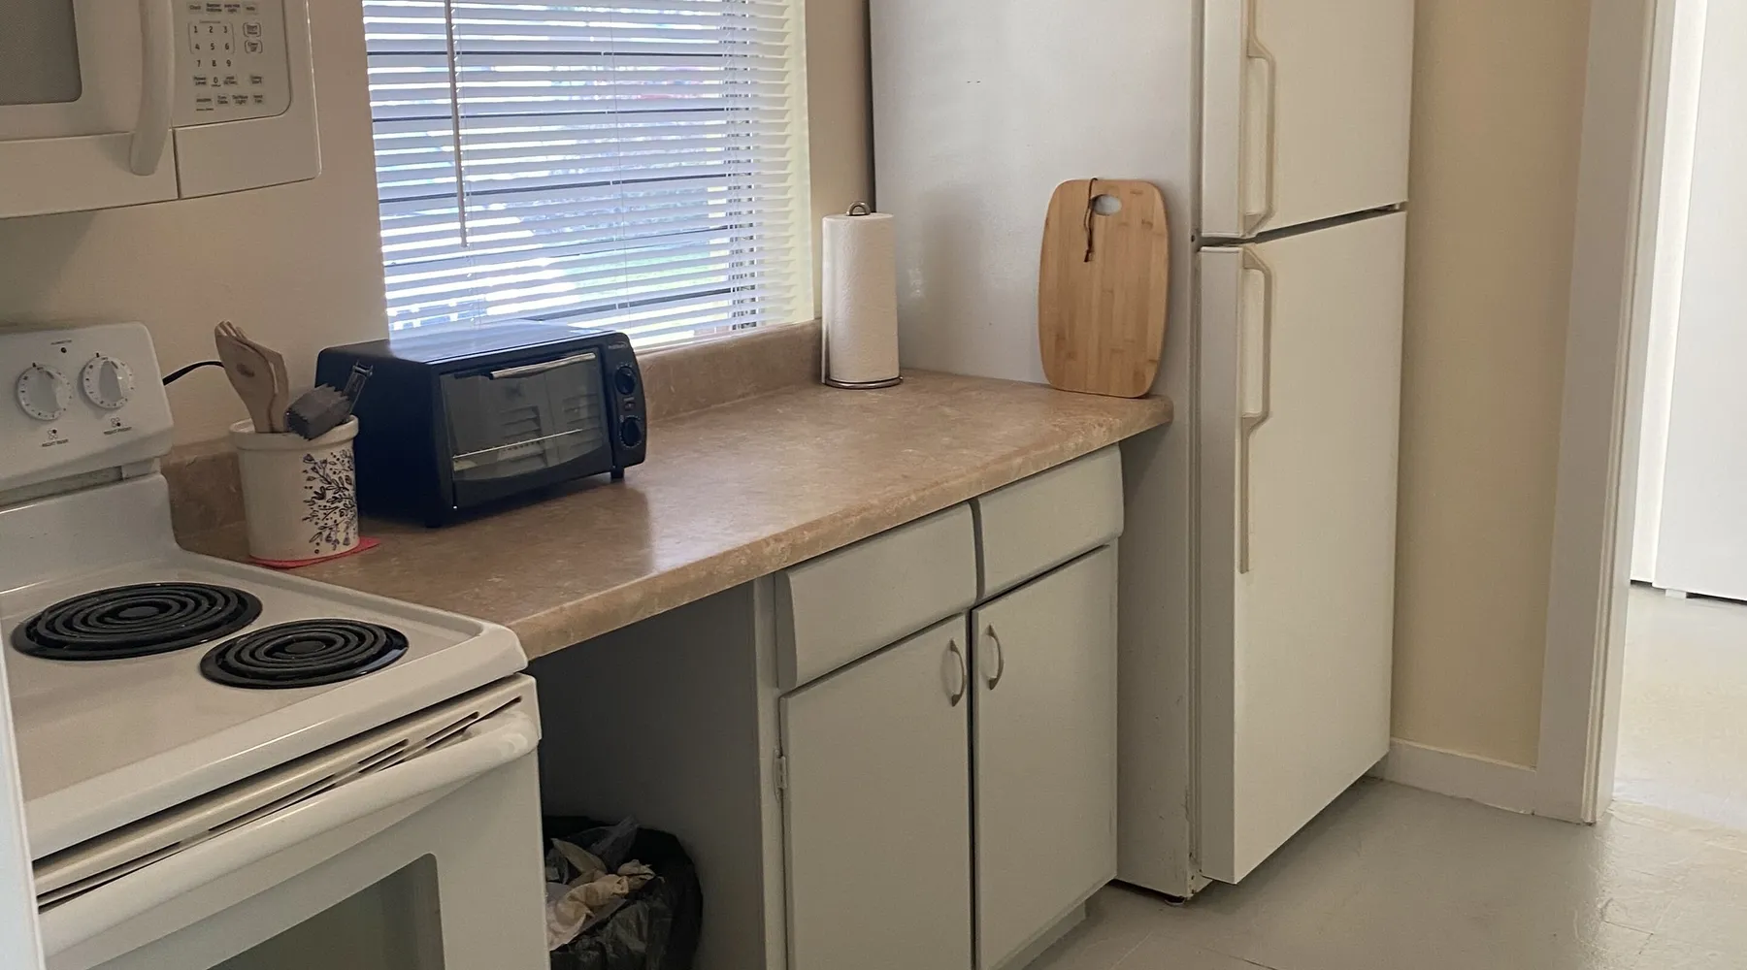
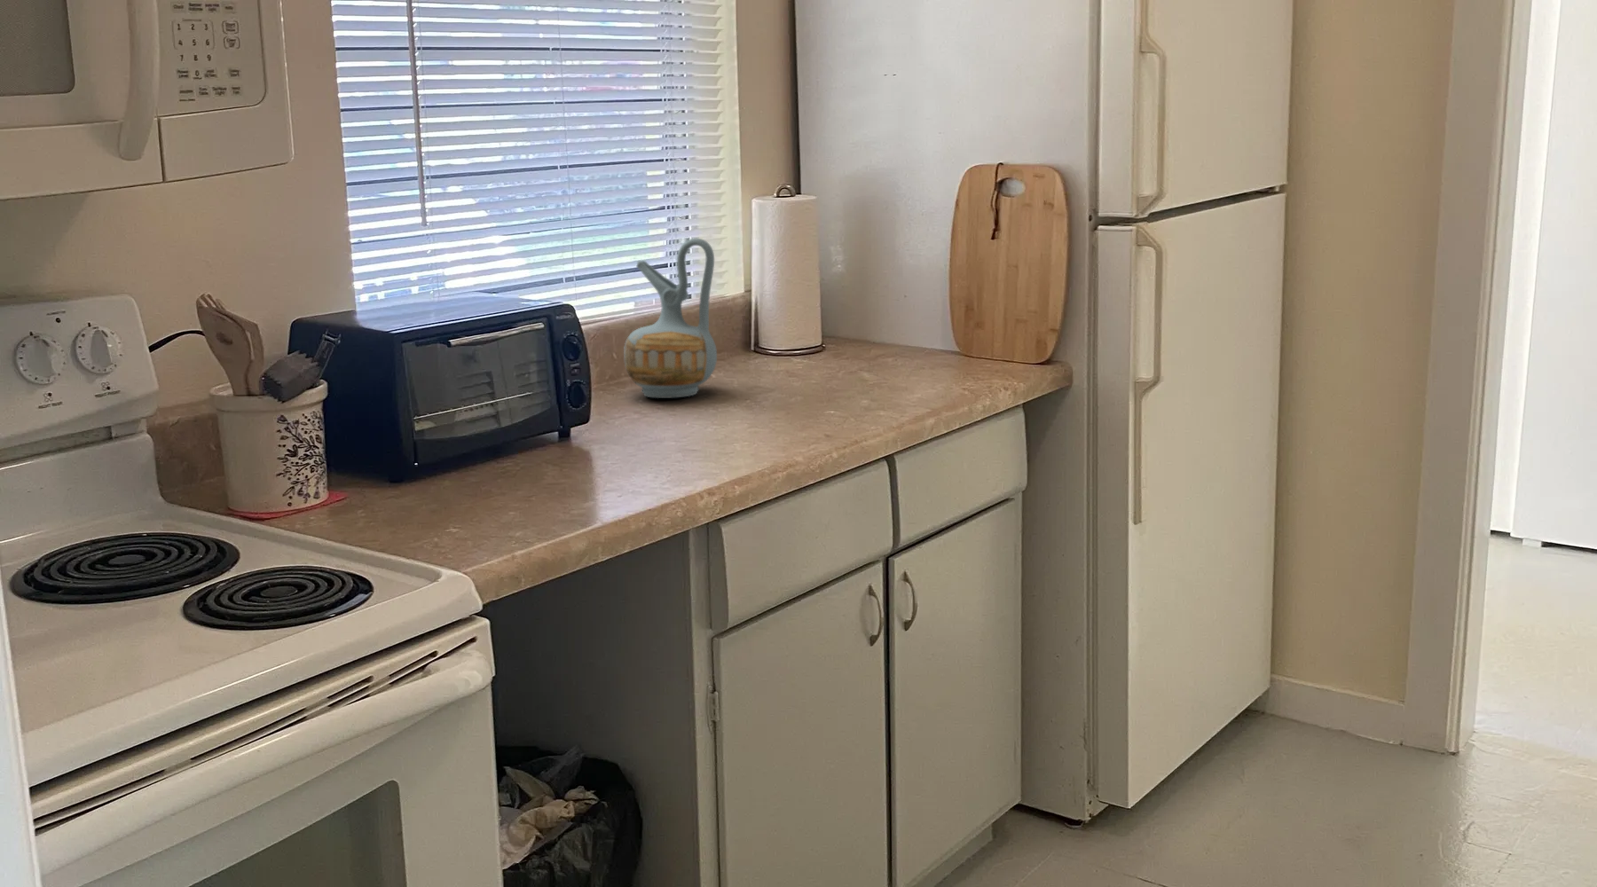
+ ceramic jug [623,238,718,399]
